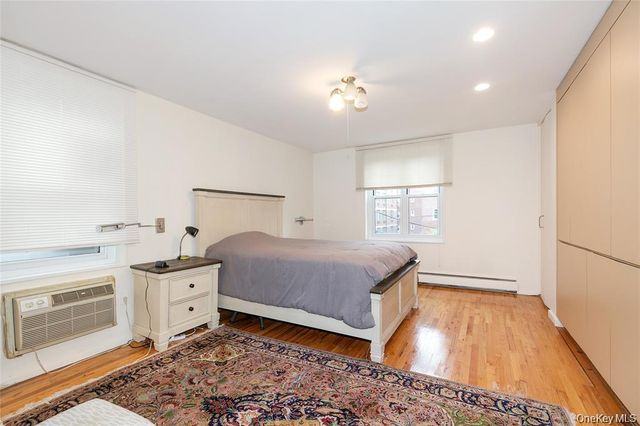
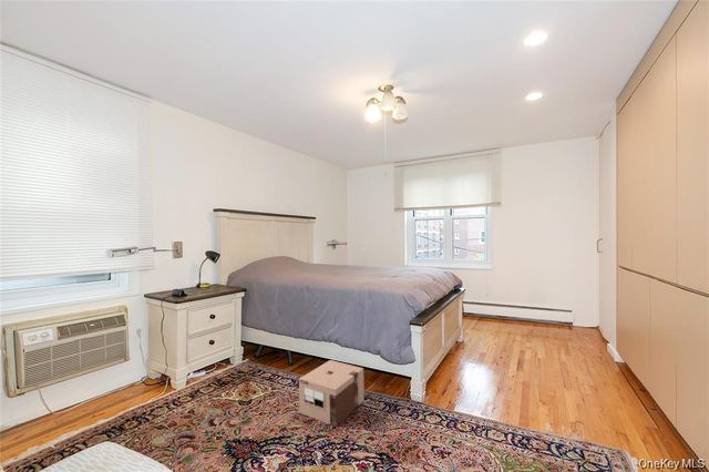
+ cardboard box [298,359,366,428]
